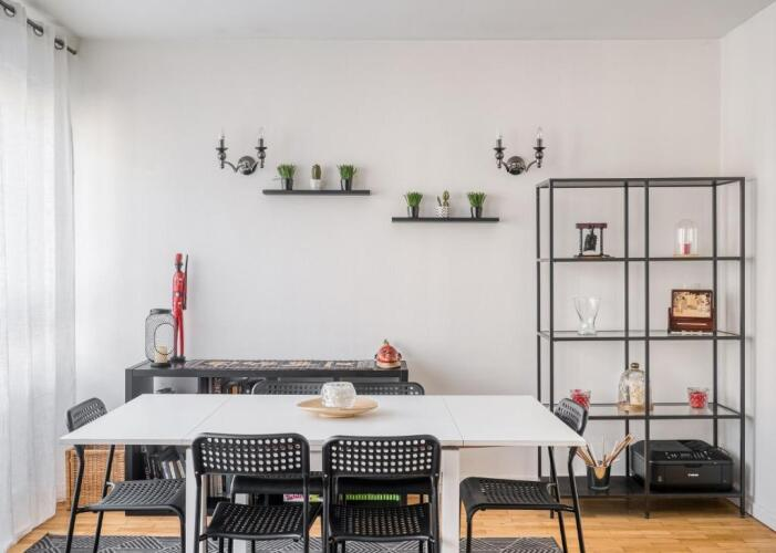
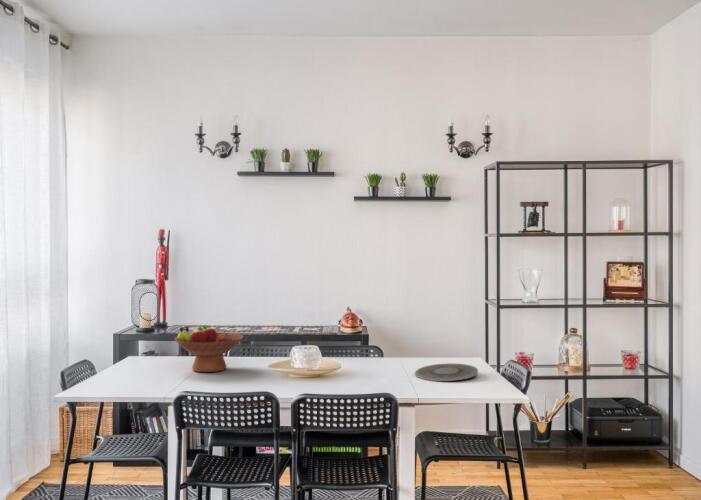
+ fruit bowl [173,324,245,373]
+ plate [414,362,479,382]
